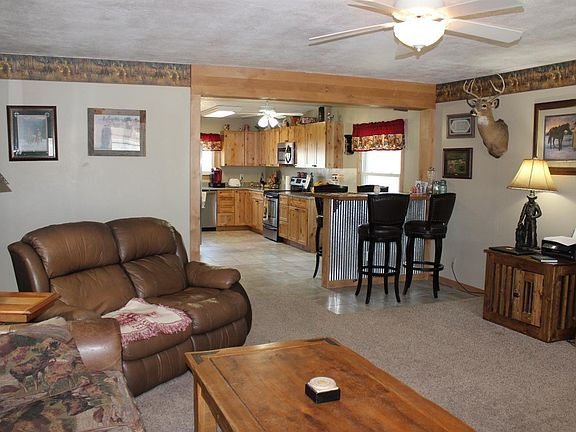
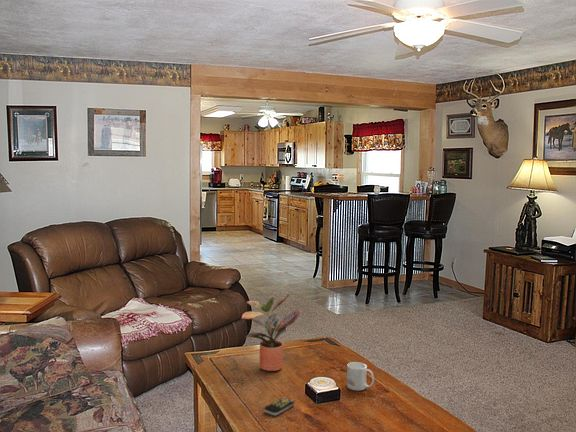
+ potted plant [240,293,303,372]
+ remote control [263,396,295,416]
+ mug [346,361,375,391]
